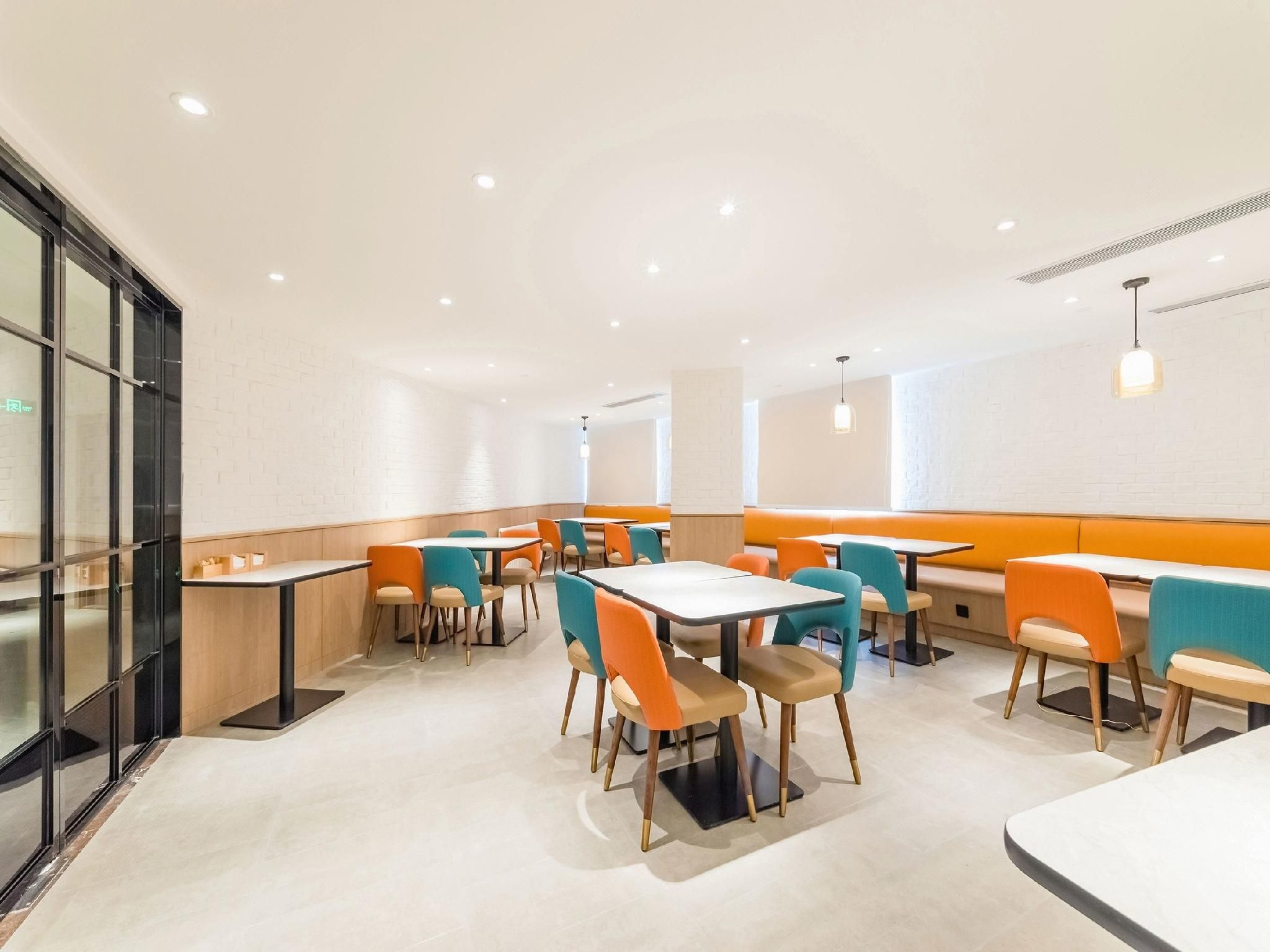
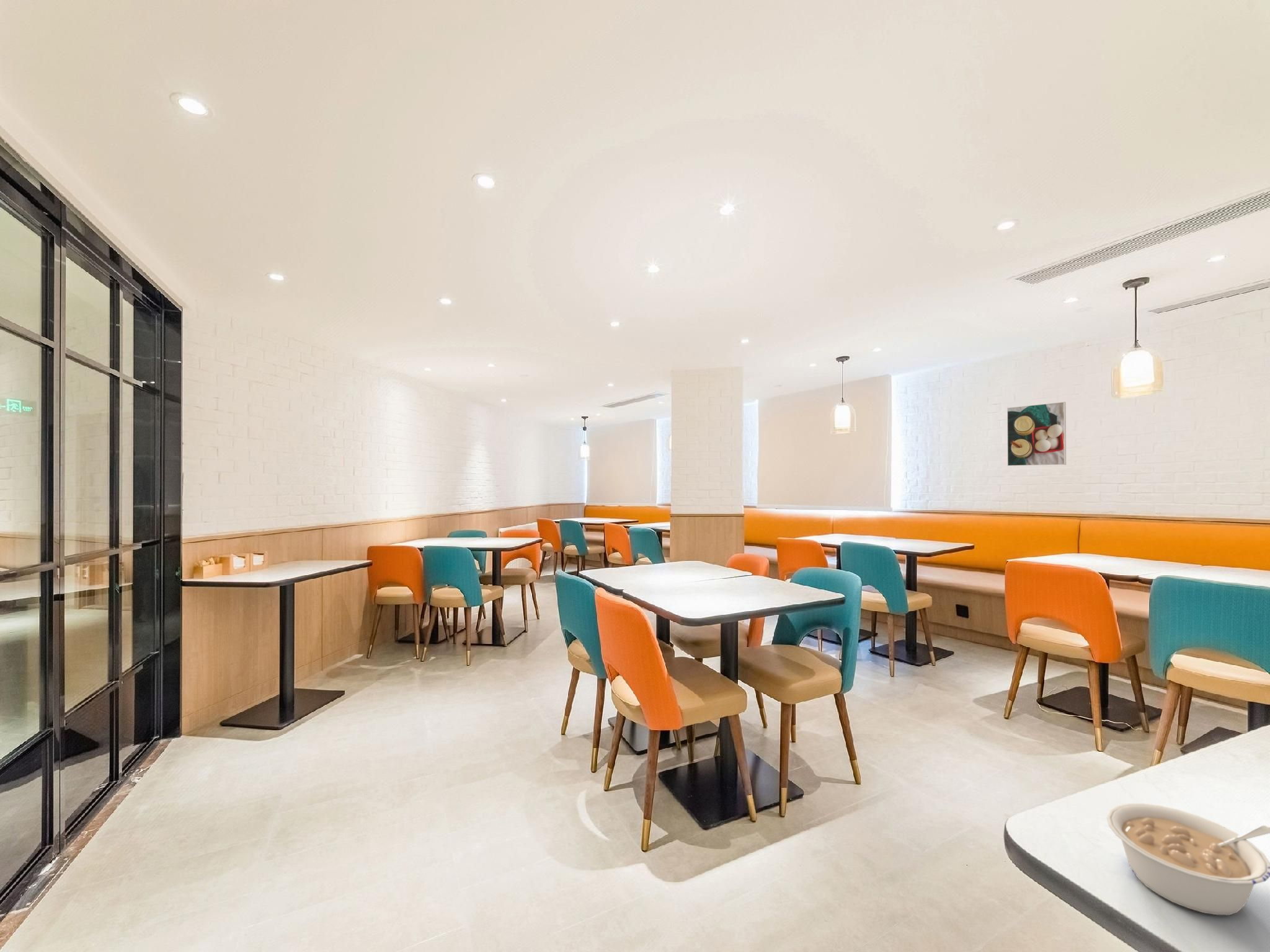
+ legume [1106,803,1270,916]
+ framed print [1006,401,1067,467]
